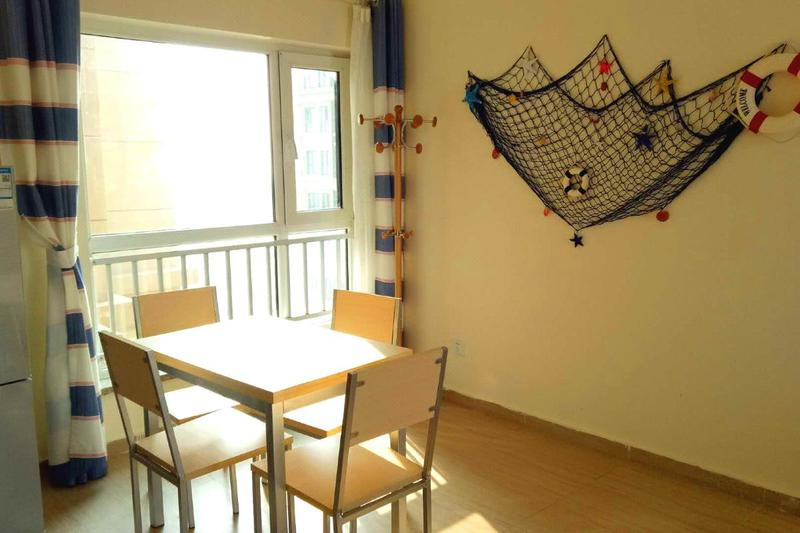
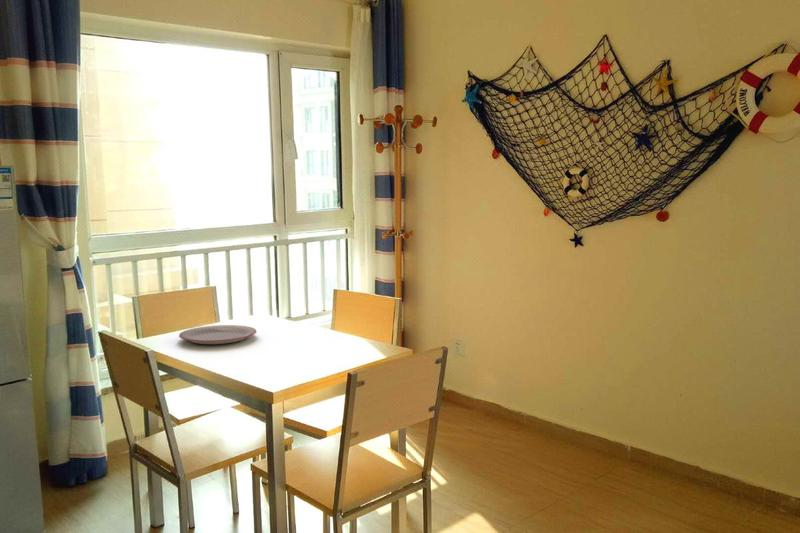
+ plate [178,324,258,345]
